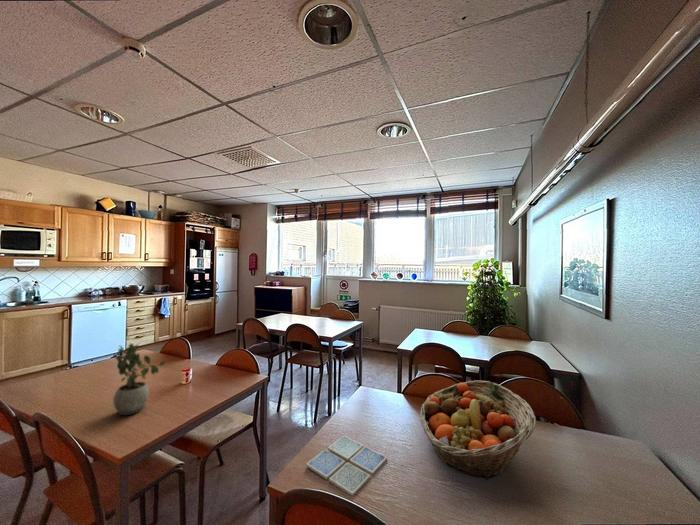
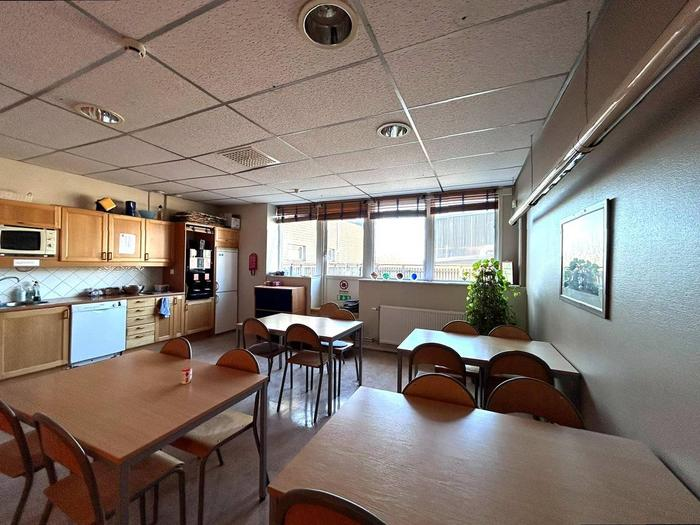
- drink coaster [305,435,388,497]
- fruit basket [419,379,537,481]
- potted plant [111,342,167,416]
